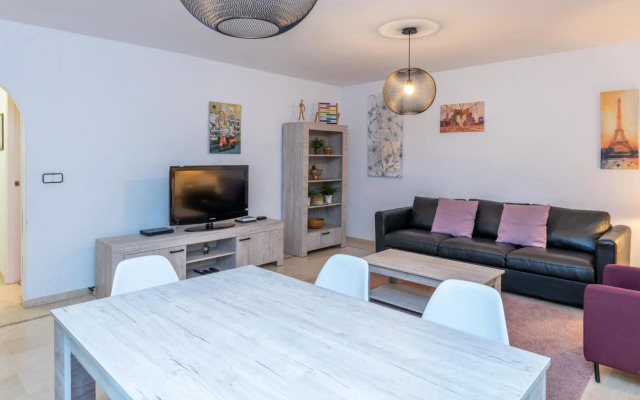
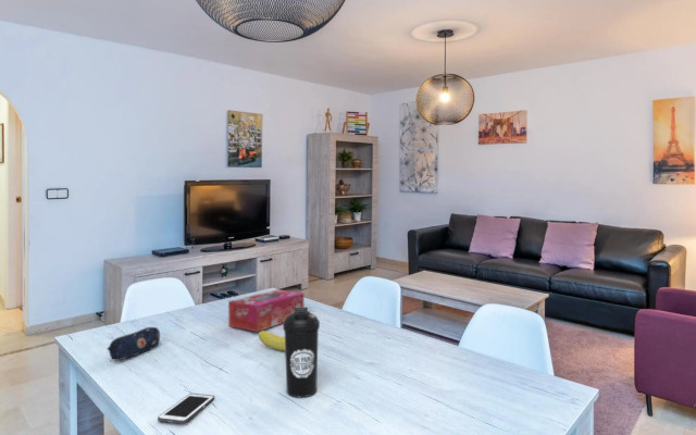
+ fruit [257,330,285,352]
+ pencil case [105,326,161,362]
+ cell phone [157,393,215,425]
+ water bottle [282,306,321,398]
+ tissue box [227,288,304,333]
